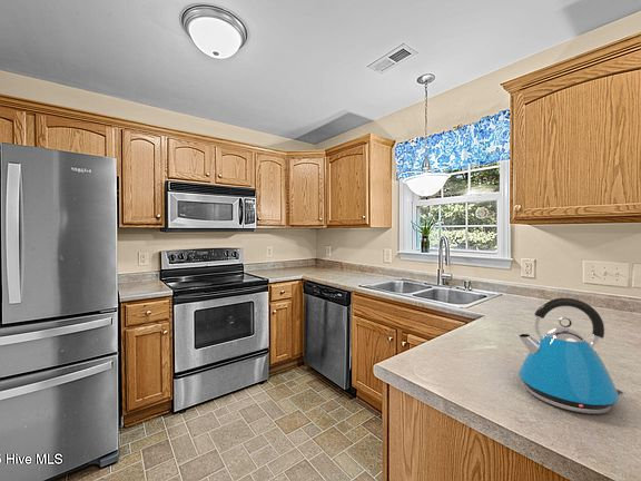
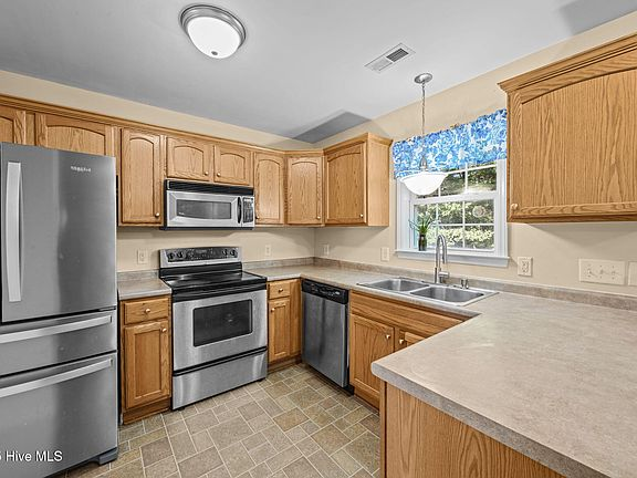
- kettle [517,297,625,415]
